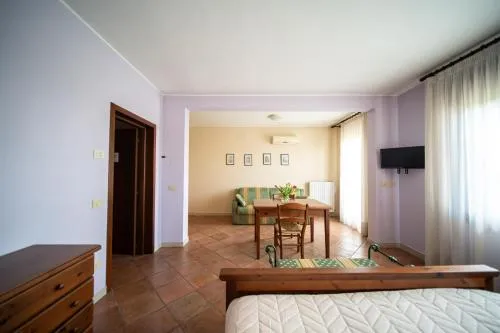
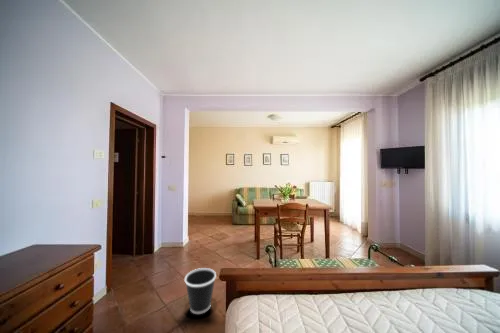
+ wastebasket [184,267,217,315]
